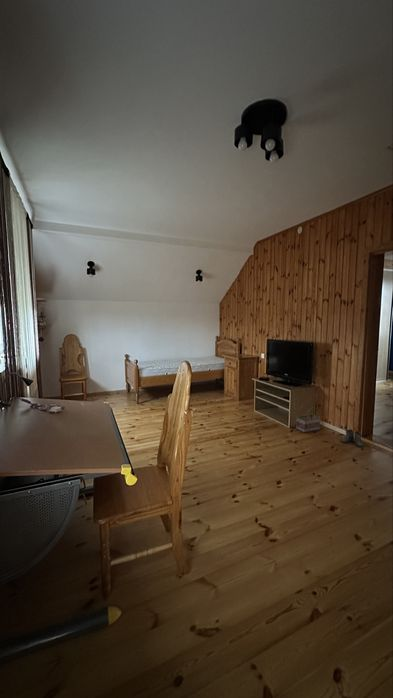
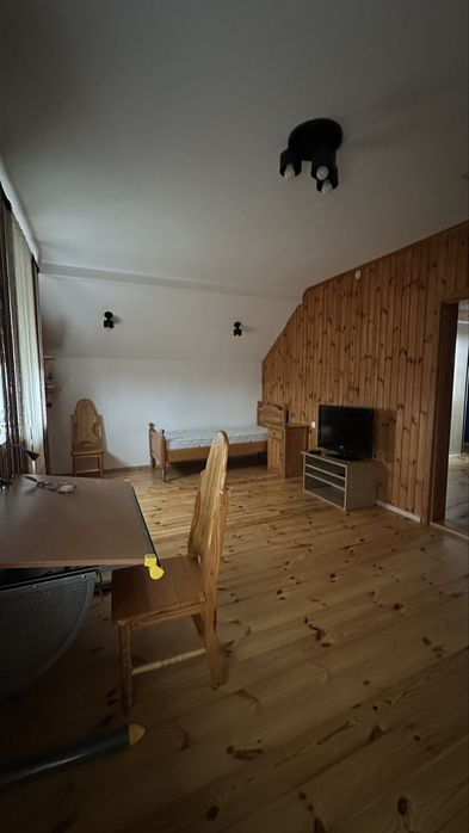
- basket [295,403,321,434]
- boots [340,428,364,448]
